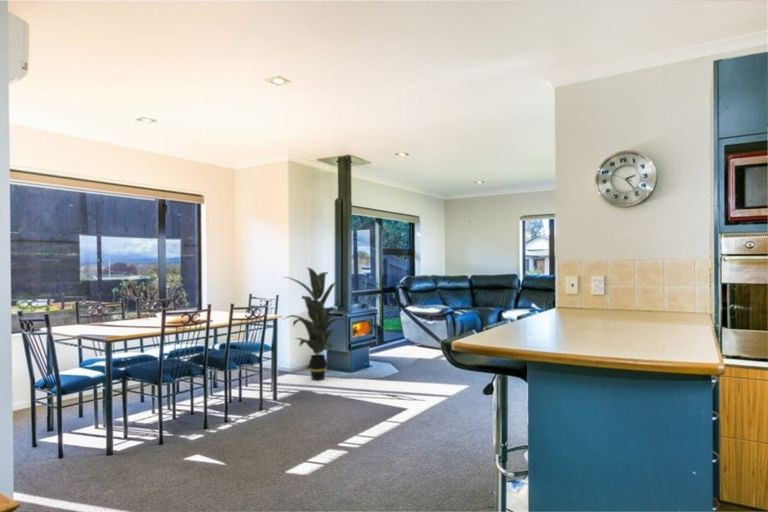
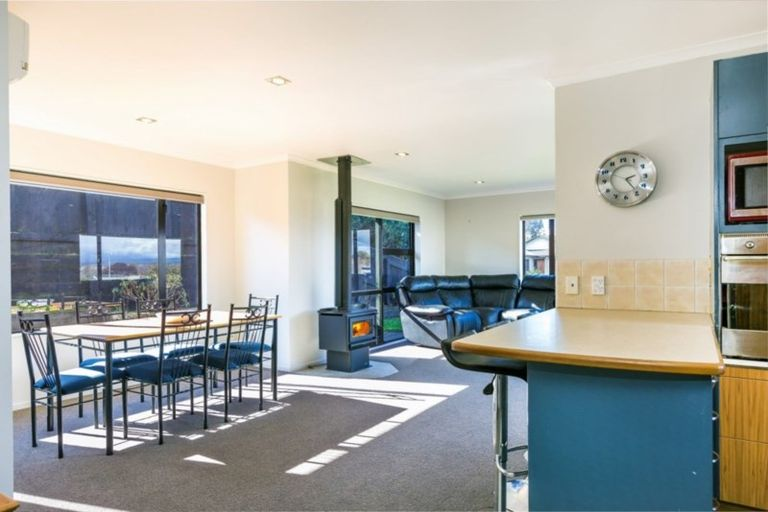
- indoor plant [283,266,349,381]
